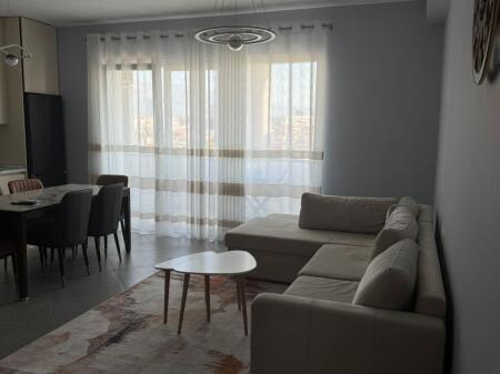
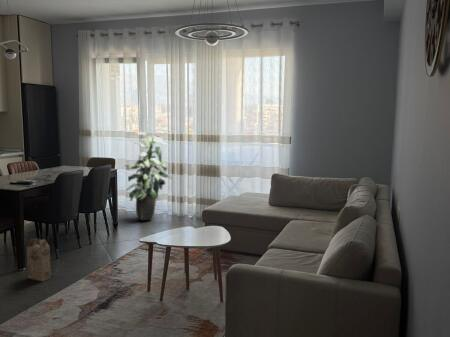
+ cardboard box [26,237,52,282]
+ indoor plant [124,131,173,221]
